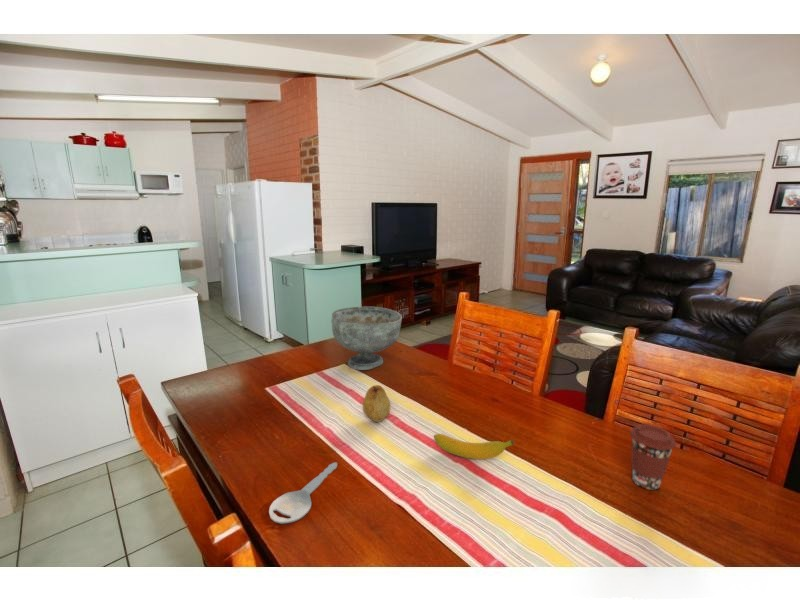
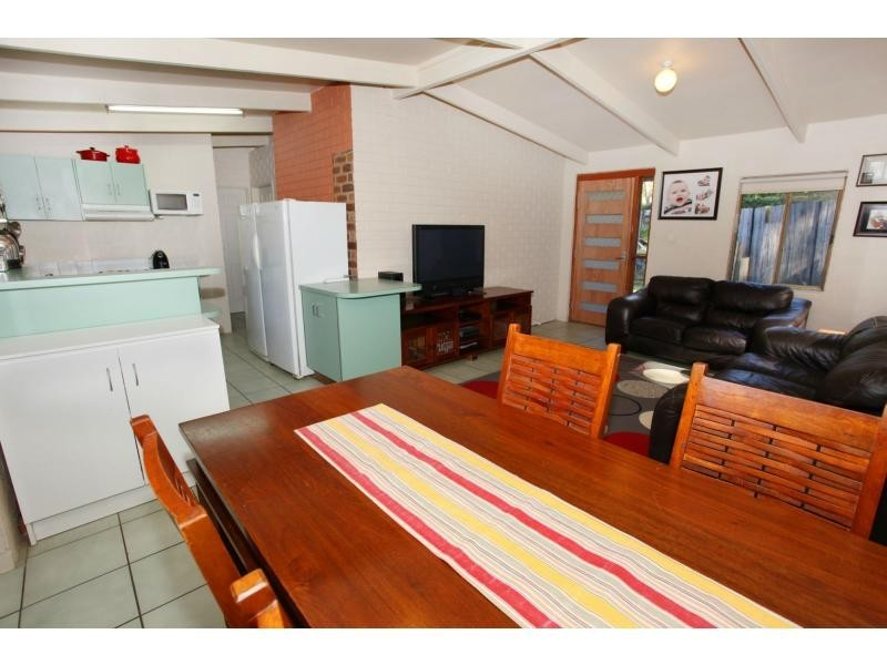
- fruit [362,384,392,423]
- coffee cup [629,423,677,491]
- key [268,461,338,525]
- banana [433,433,515,460]
- decorative bowl [330,305,403,371]
